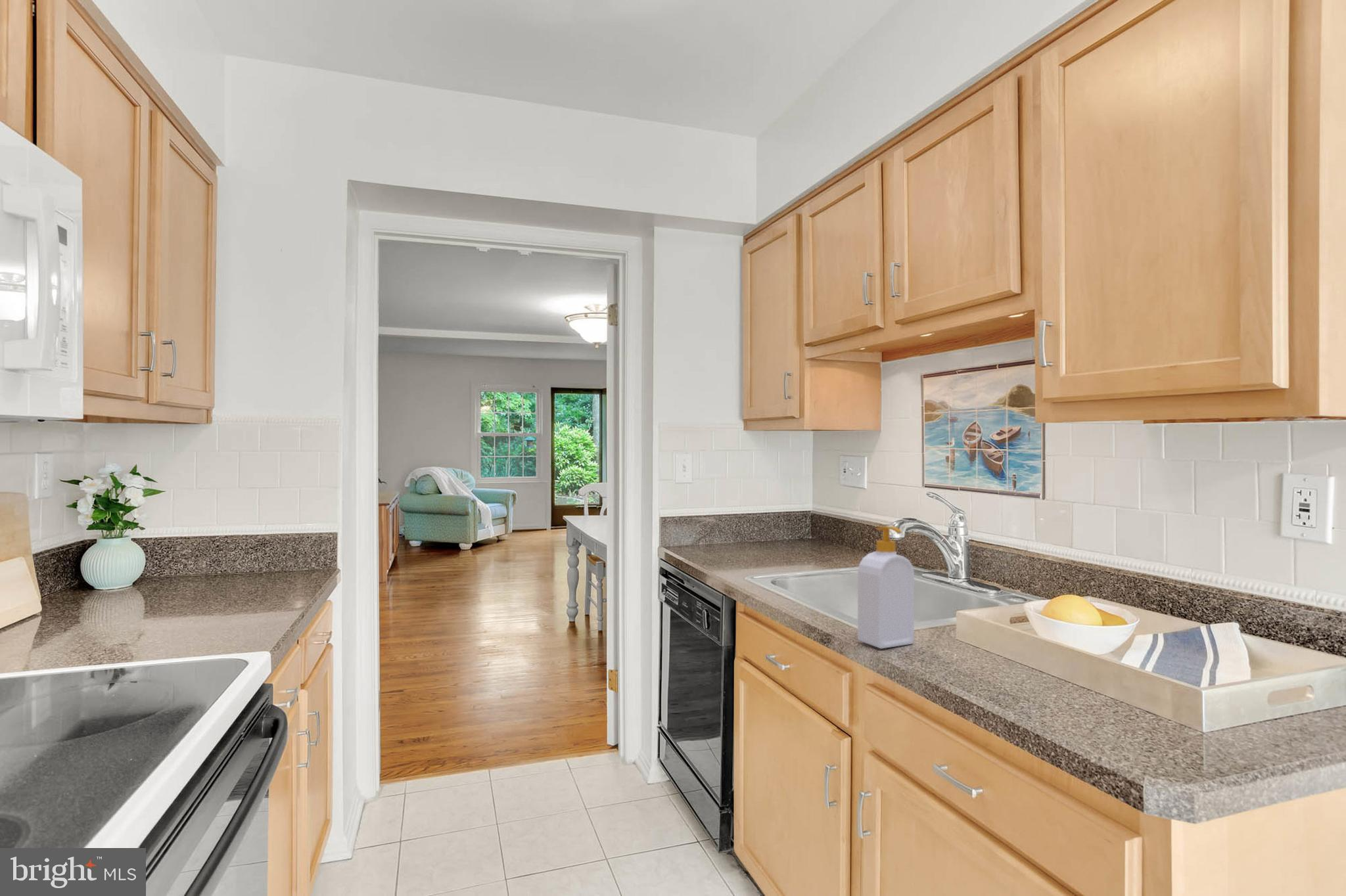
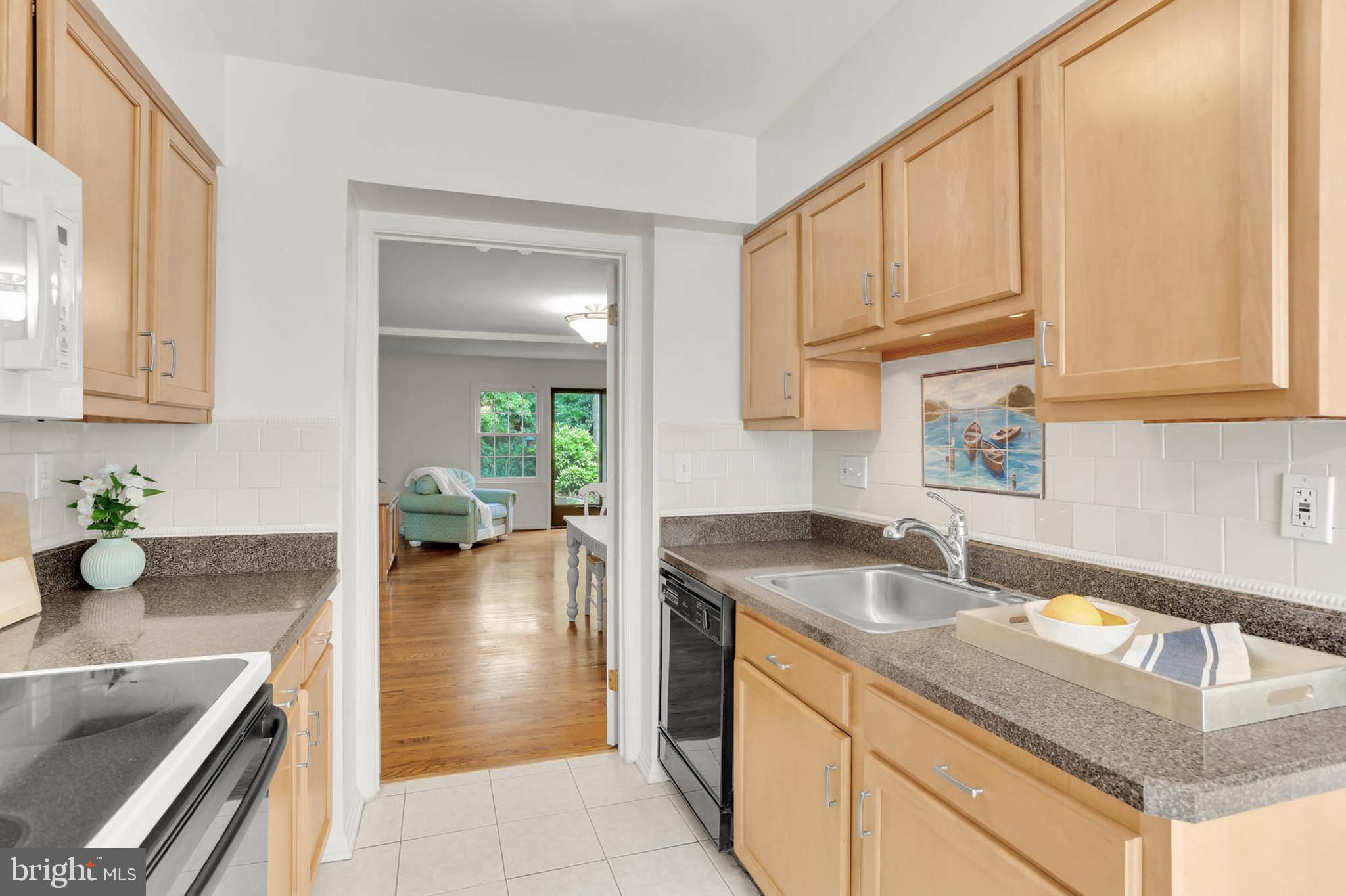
- soap bottle [857,526,915,650]
